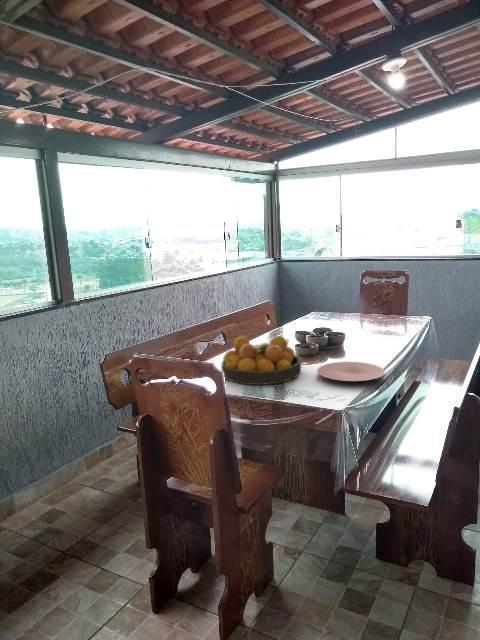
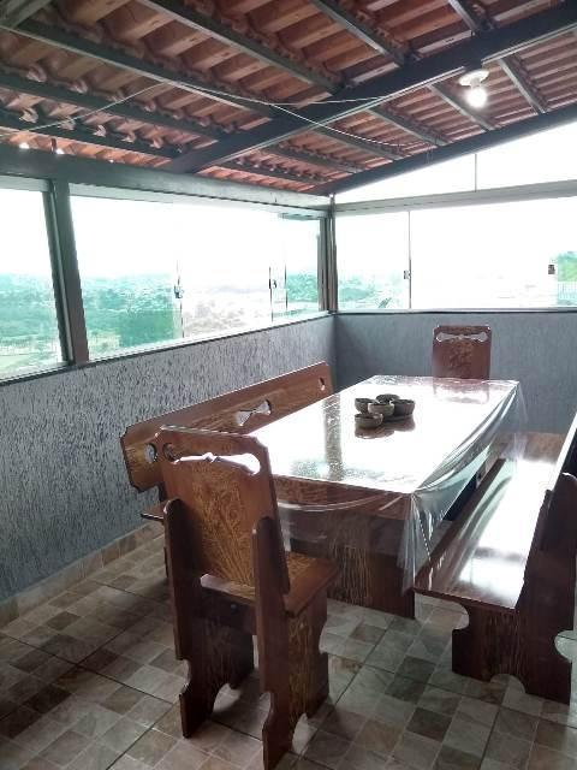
- fruit bowl [221,335,302,386]
- plate [316,361,386,382]
